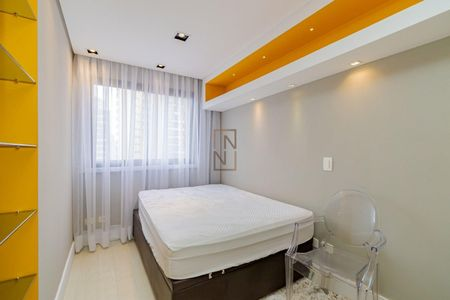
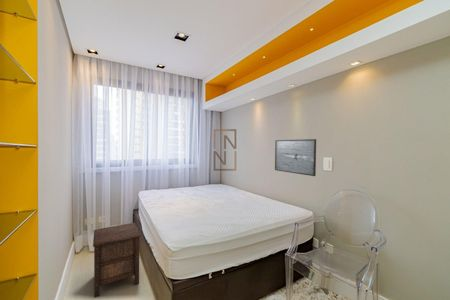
+ nightstand [92,222,141,299]
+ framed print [274,138,317,177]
